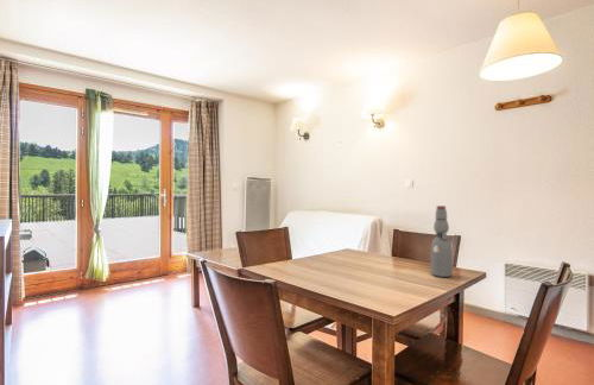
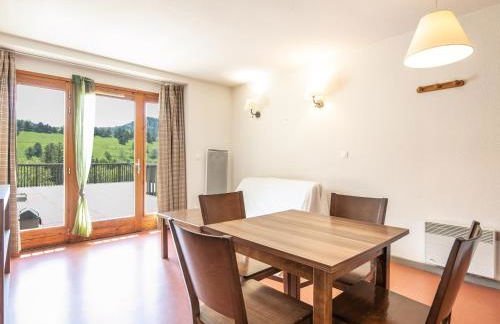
- bottle [430,204,454,278]
